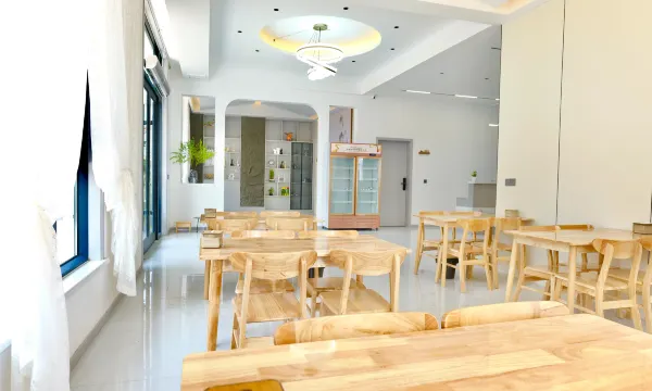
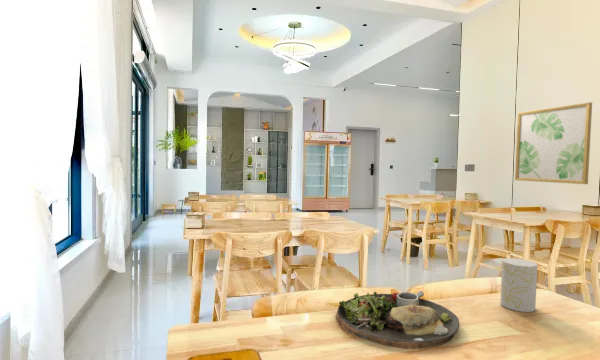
+ dinner plate [335,290,460,350]
+ wall art [514,101,593,185]
+ cup [499,257,538,313]
